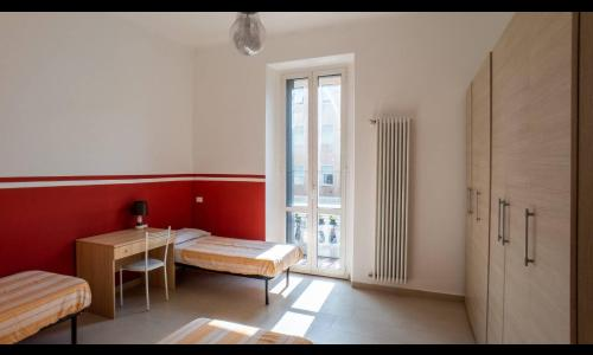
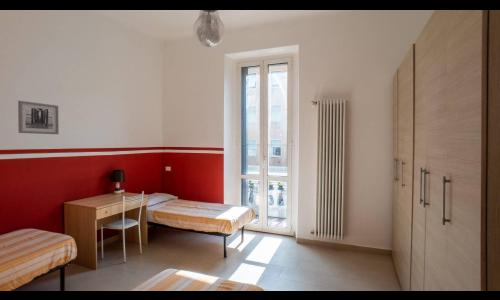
+ wall art [17,100,60,135]
